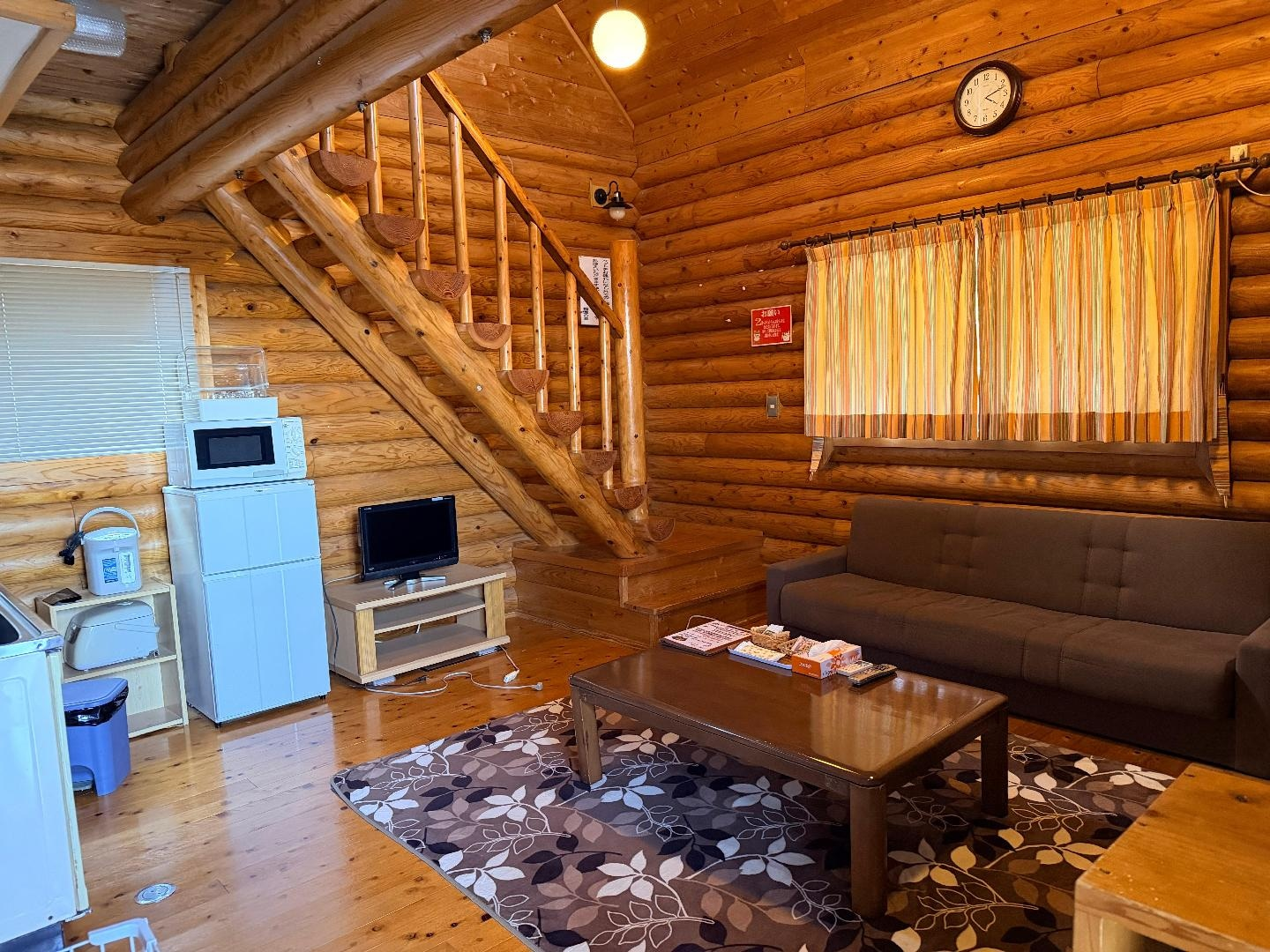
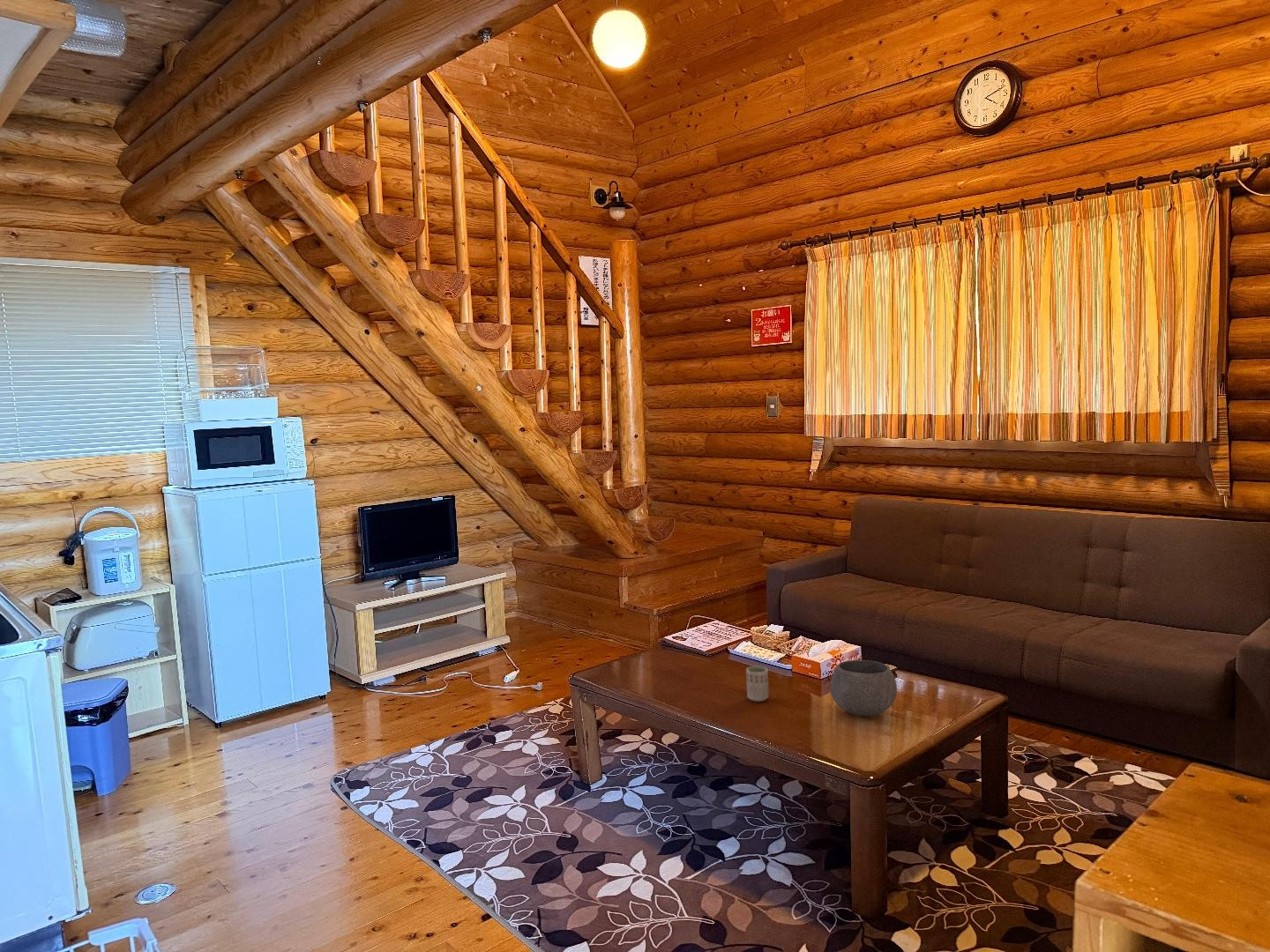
+ cup [745,666,769,703]
+ bowl [830,659,898,718]
